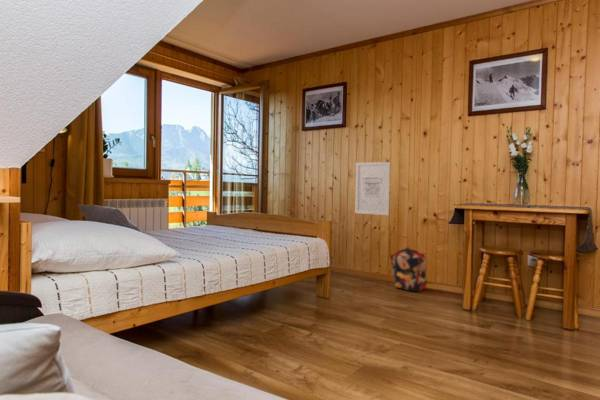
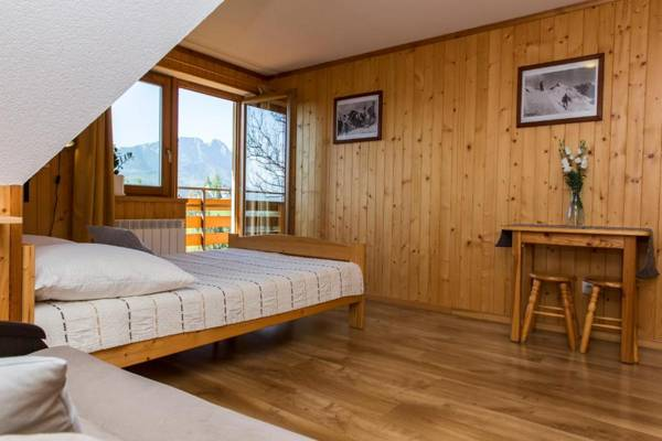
- backpack [389,246,428,293]
- wall art [354,161,391,216]
